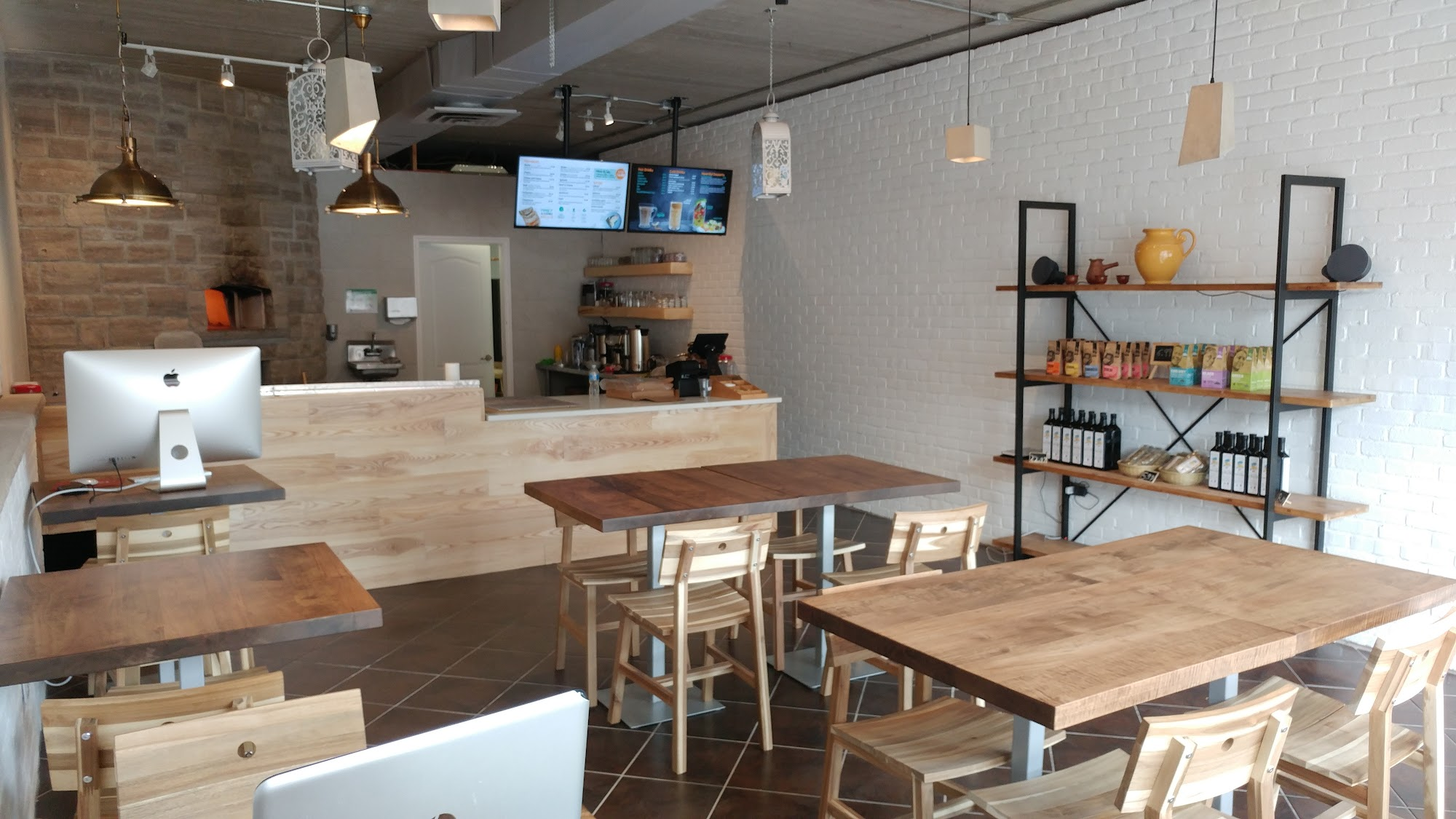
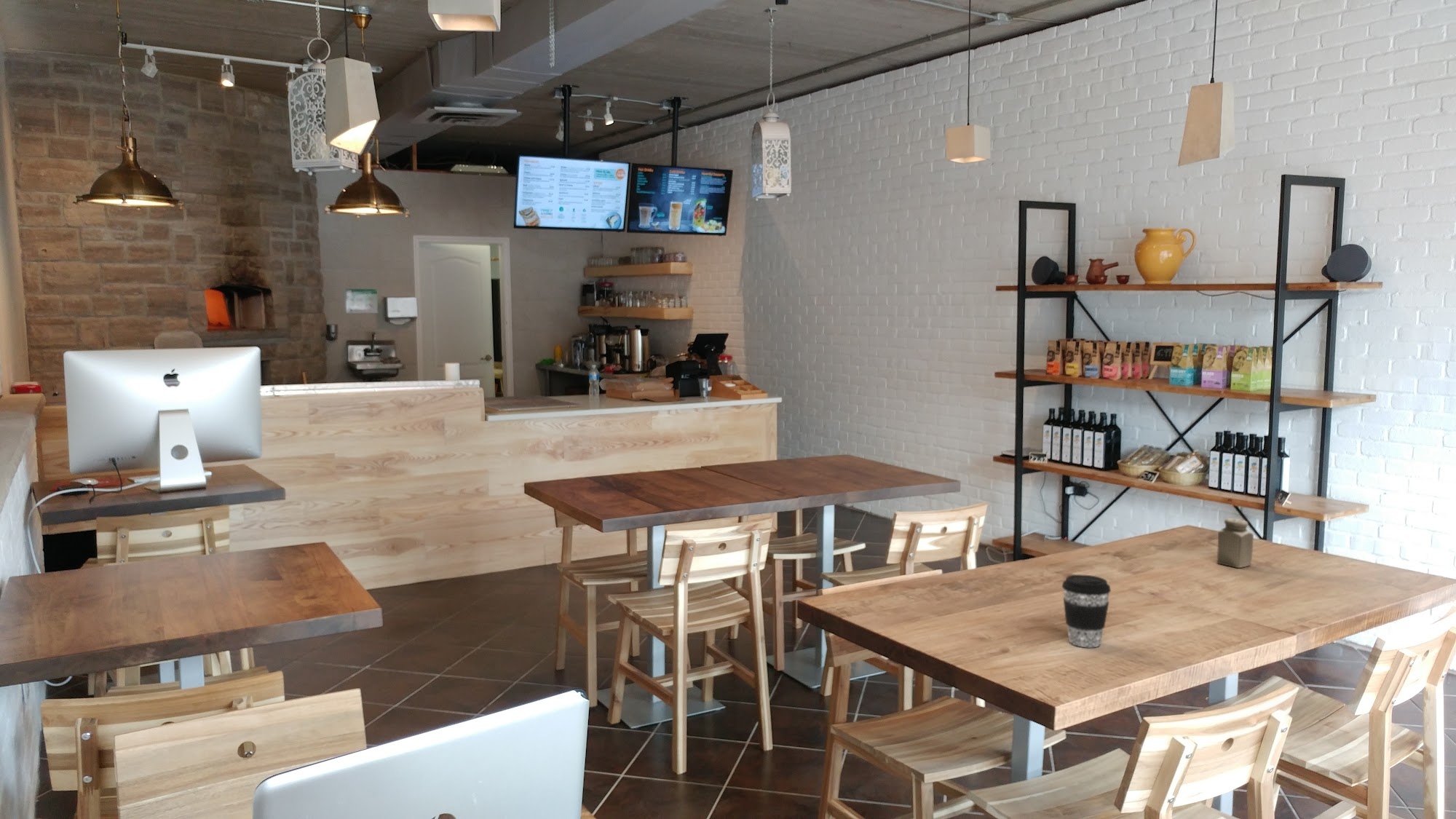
+ coffee cup [1061,574,1112,648]
+ salt shaker [1216,518,1254,569]
